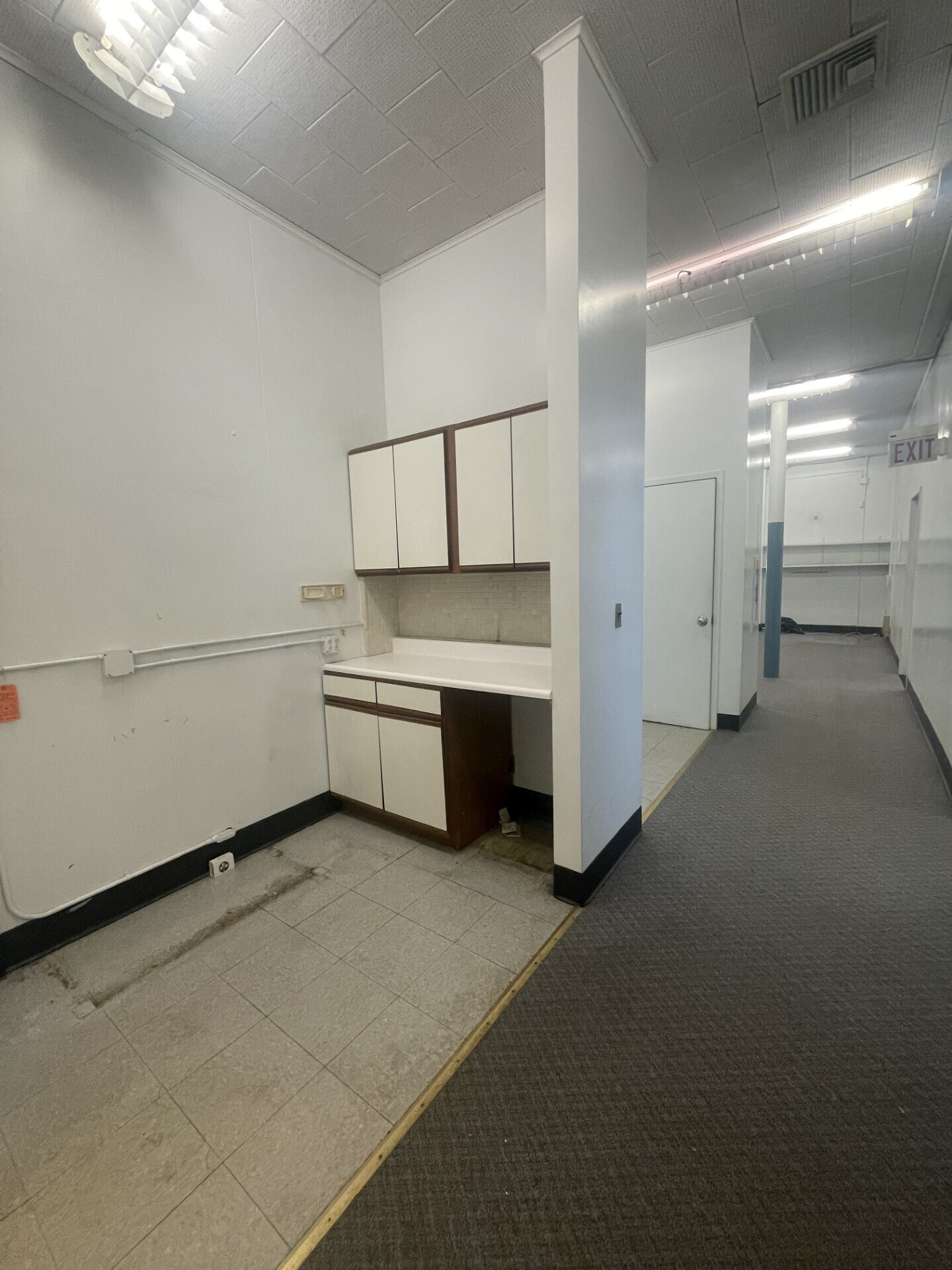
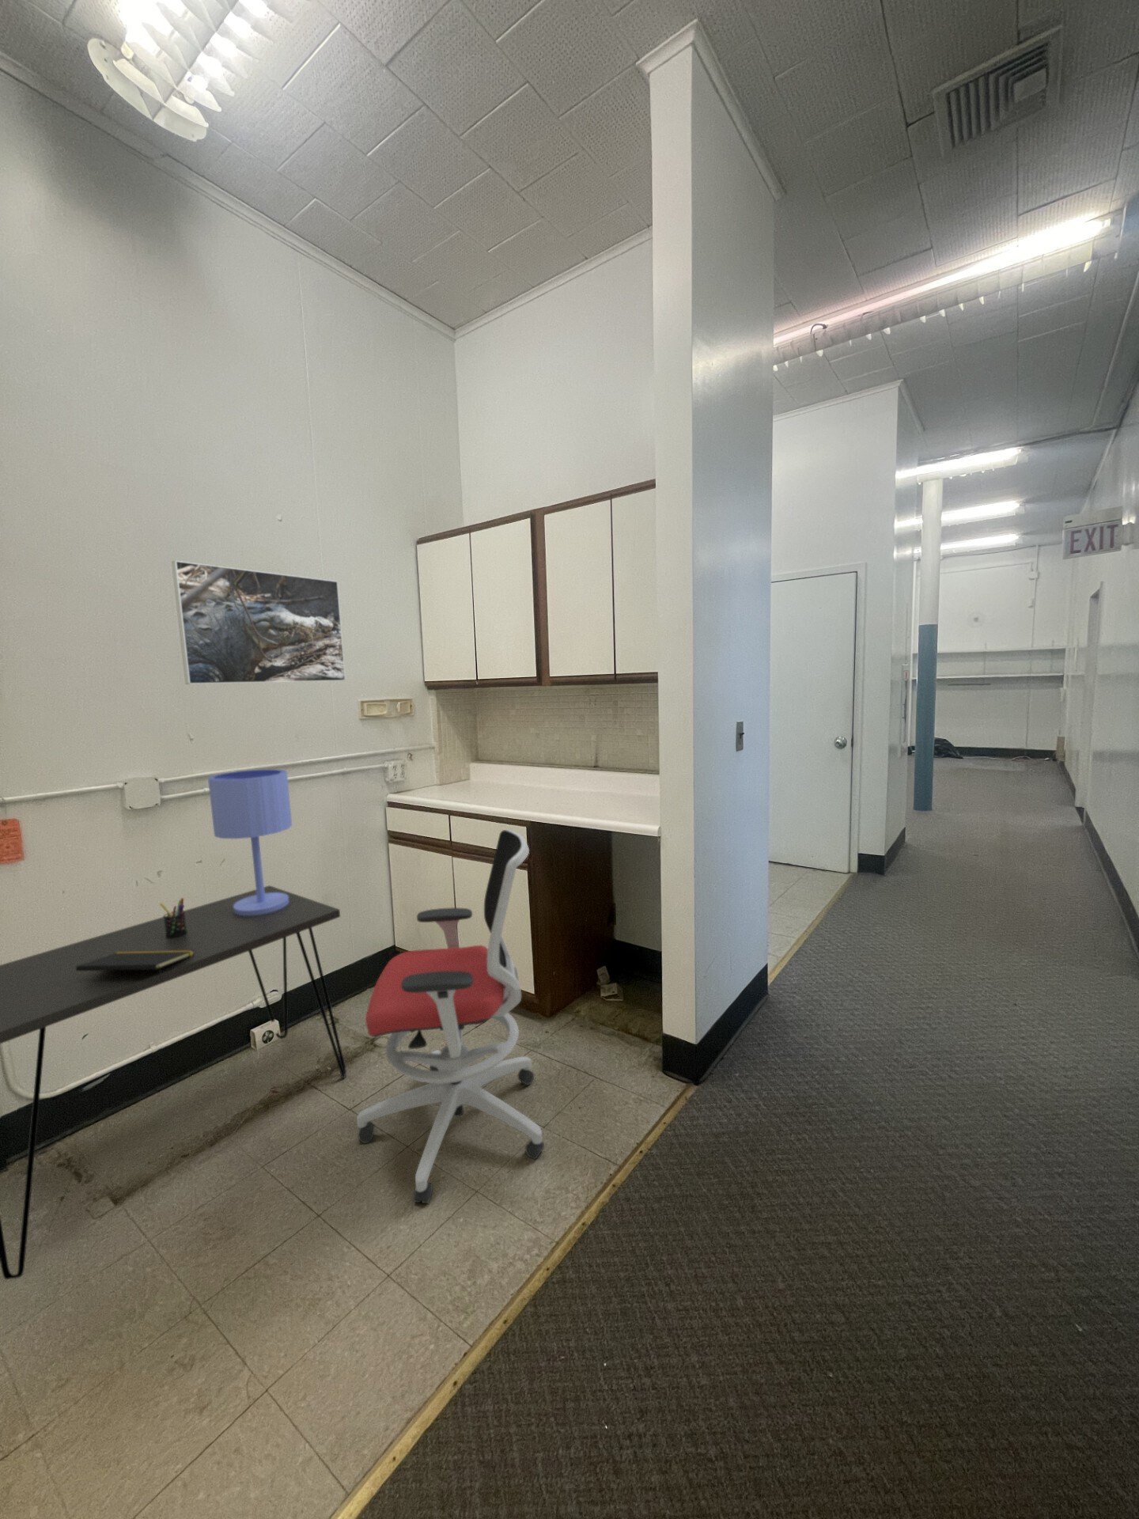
+ pen holder [159,897,188,938]
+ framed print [171,560,347,685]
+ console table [0,885,347,1280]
+ office chair [357,829,546,1204]
+ notepad [75,950,194,980]
+ table lamp [207,768,293,915]
